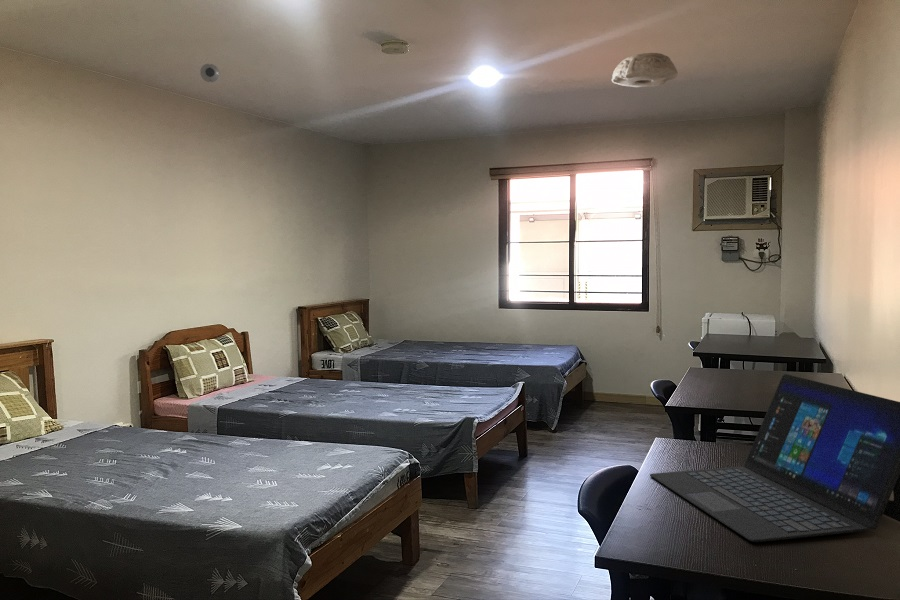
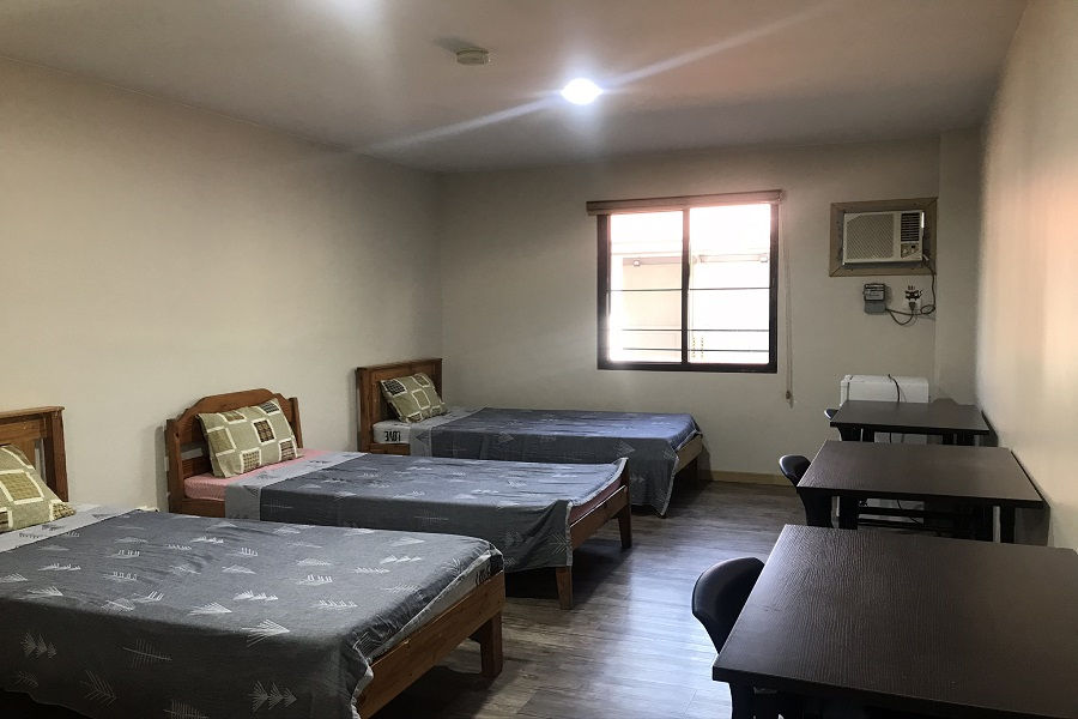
- smoke detector [199,63,221,83]
- laptop [649,373,900,543]
- ceiling light [611,52,679,88]
